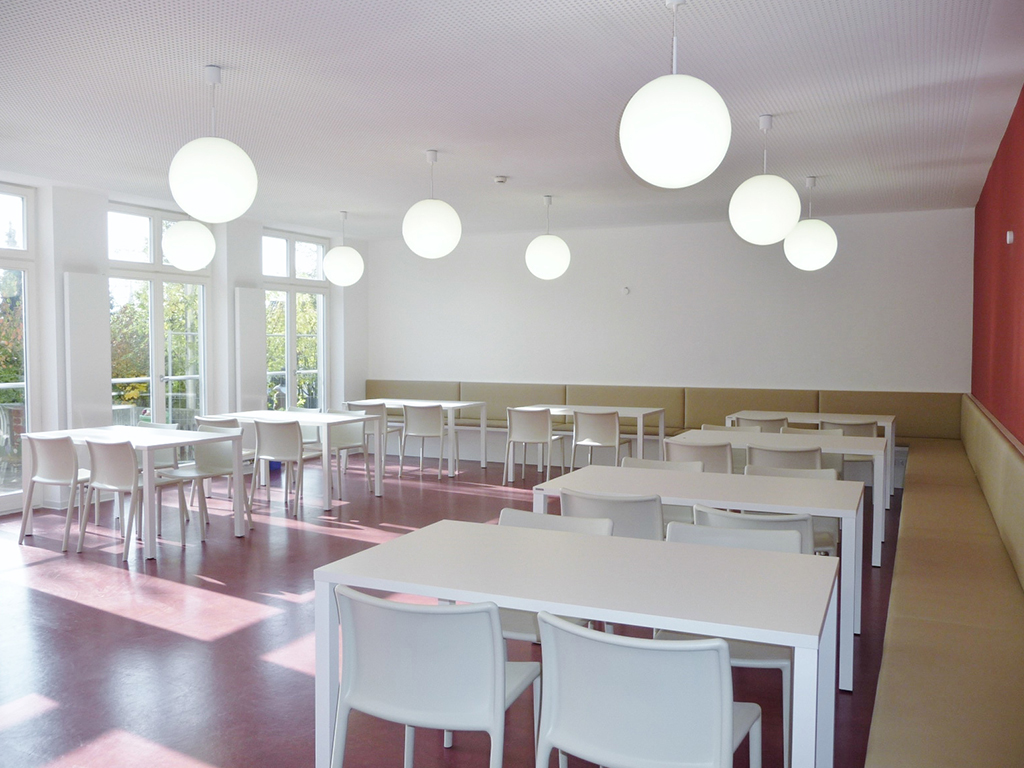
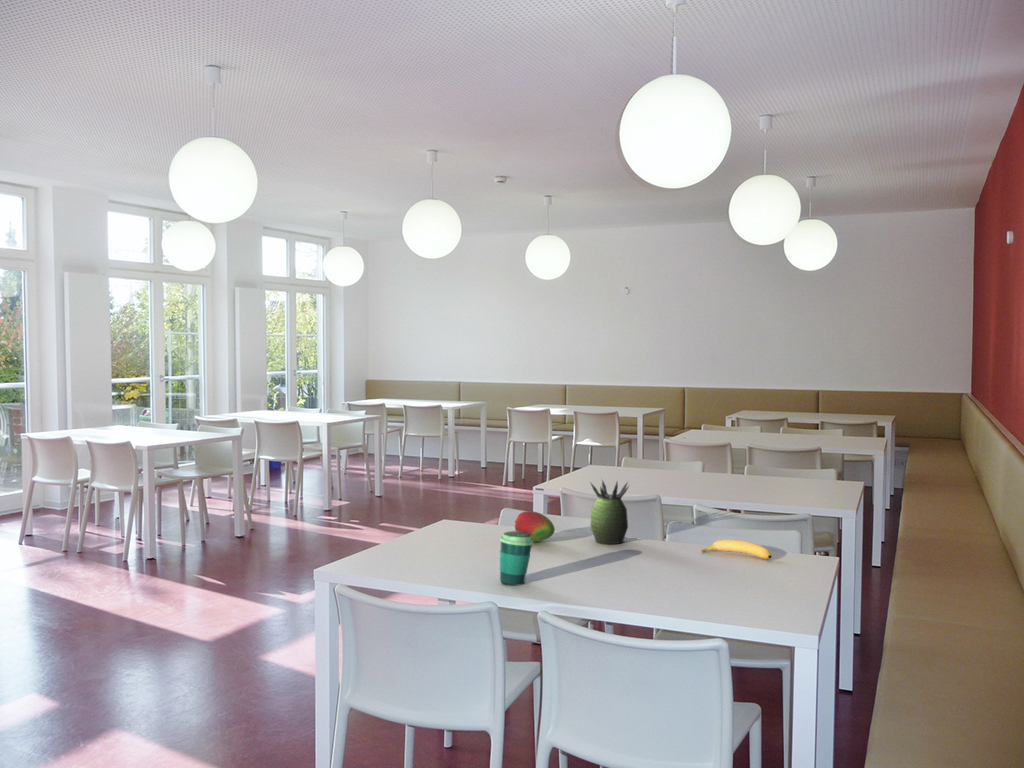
+ banana [700,538,773,560]
+ cup [499,530,534,587]
+ fruit [514,510,556,543]
+ succulent plant [589,479,630,545]
